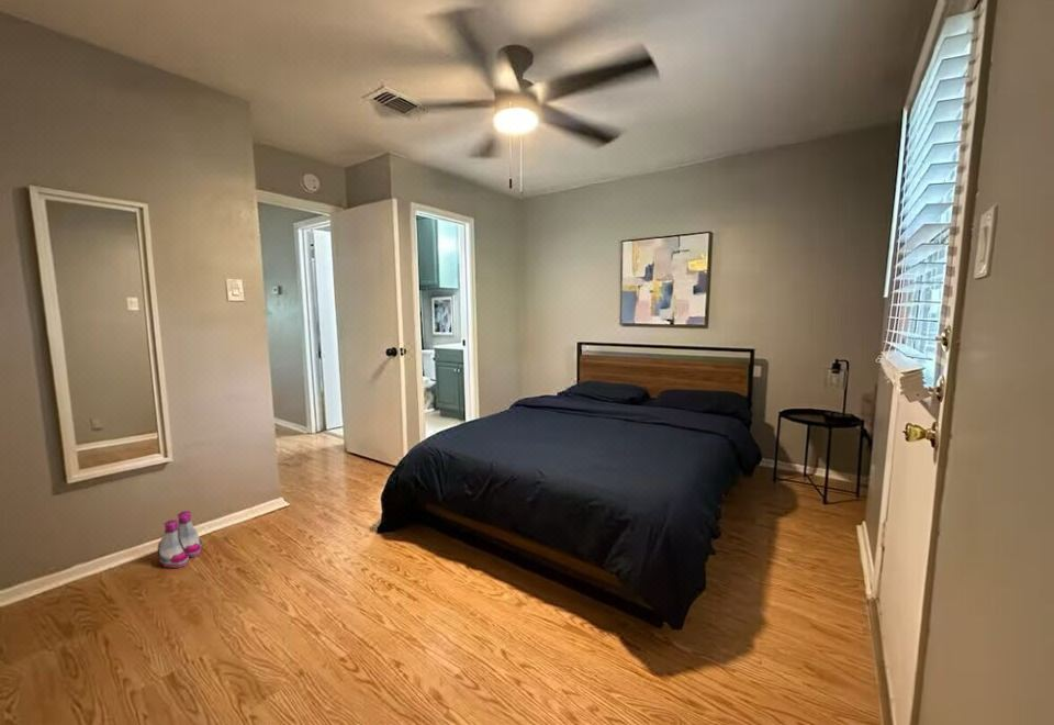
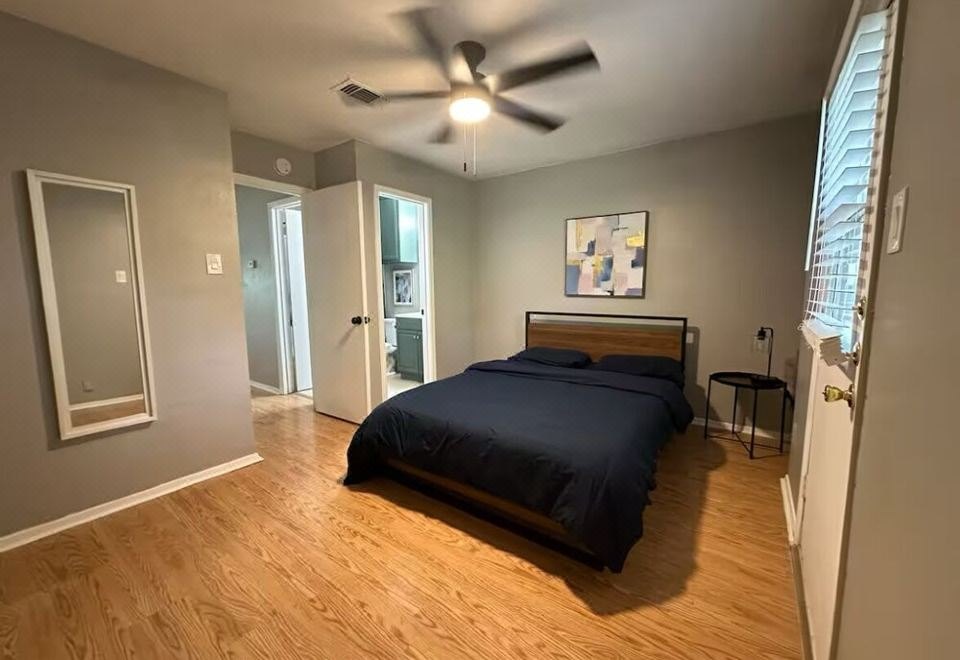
- boots [157,510,203,569]
